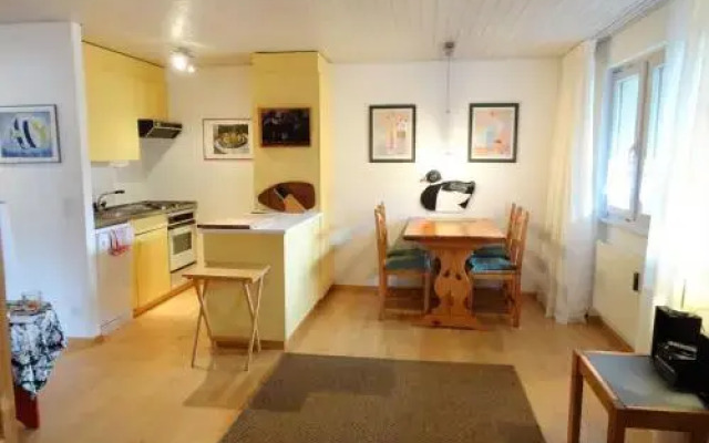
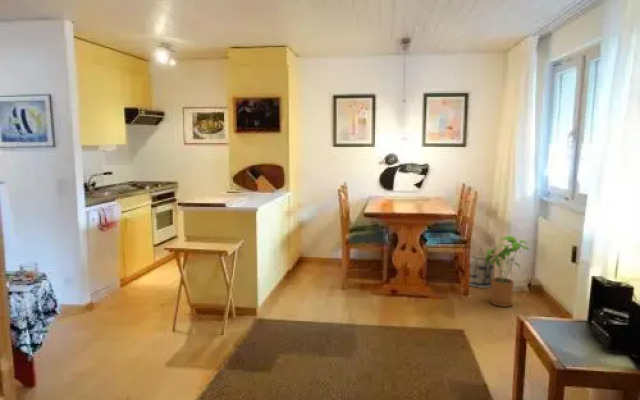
+ house plant [485,235,531,308]
+ basket [468,247,495,289]
